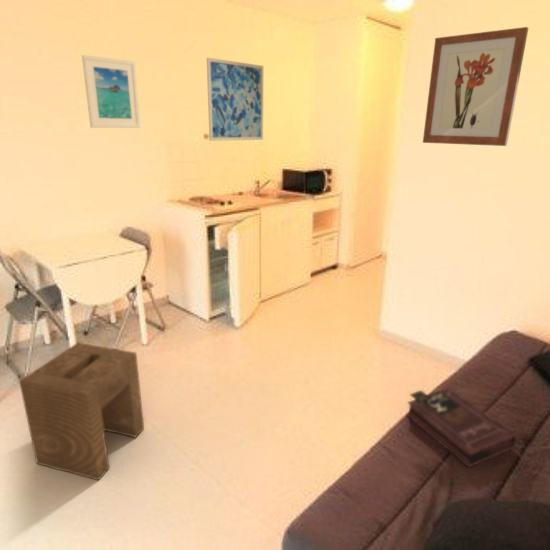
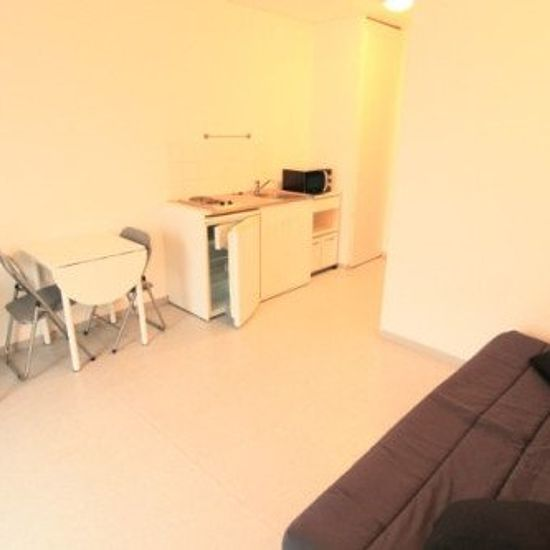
- wall art [206,57,264,142]
- stool [18,342,145,481]
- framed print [81,54,141,129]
- wall art [422,26,529,147]
- book [405,387,517,469]
